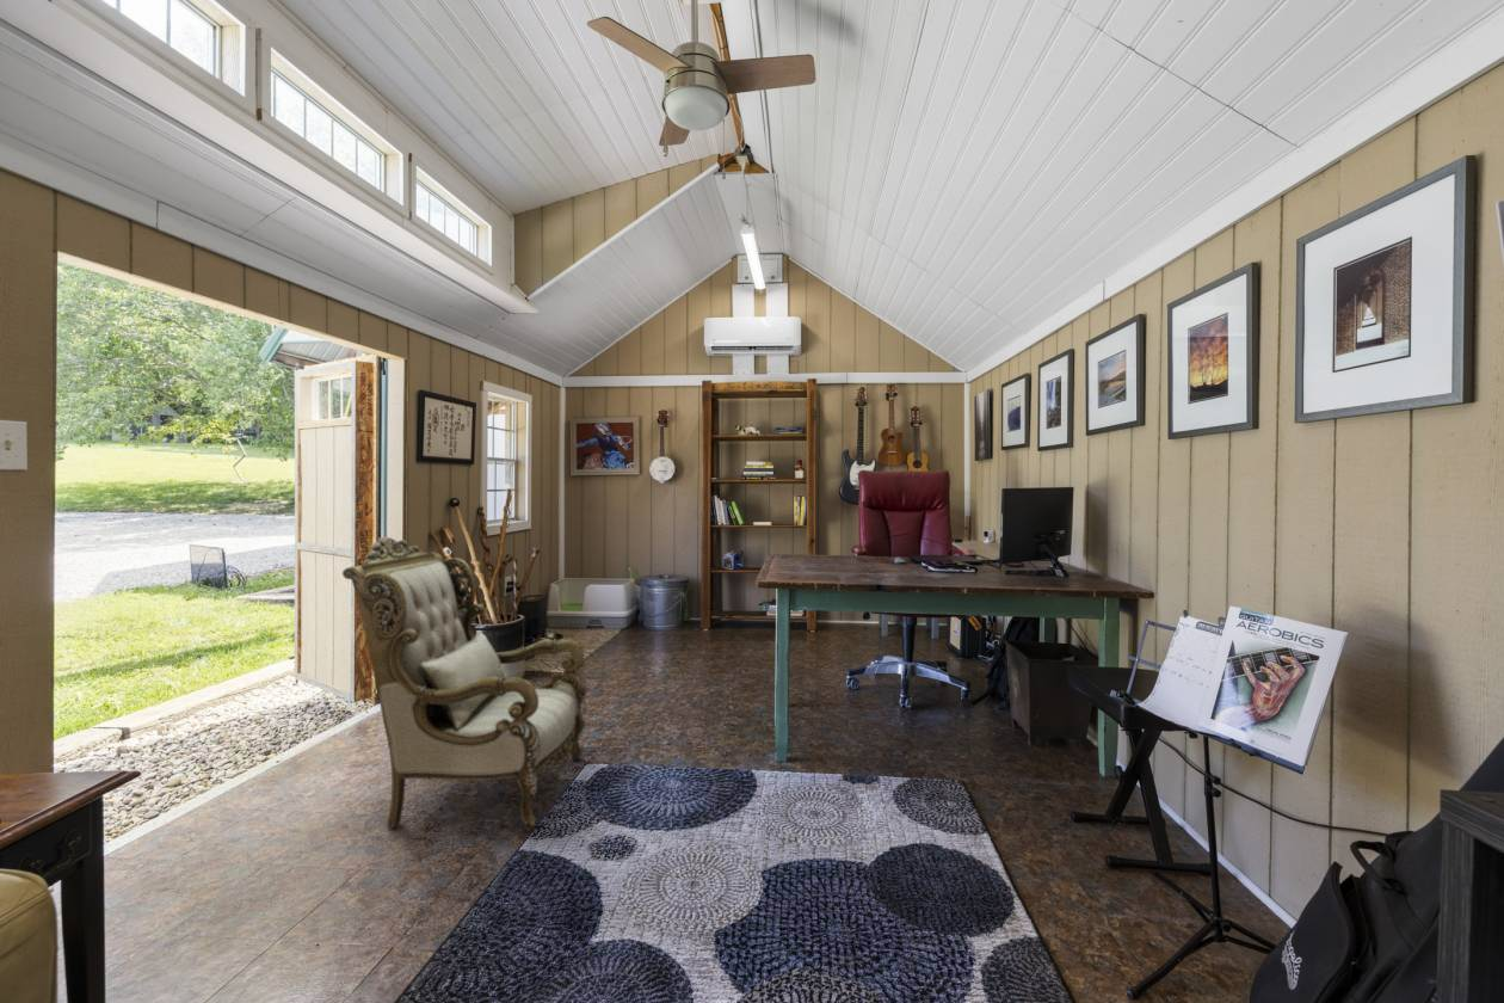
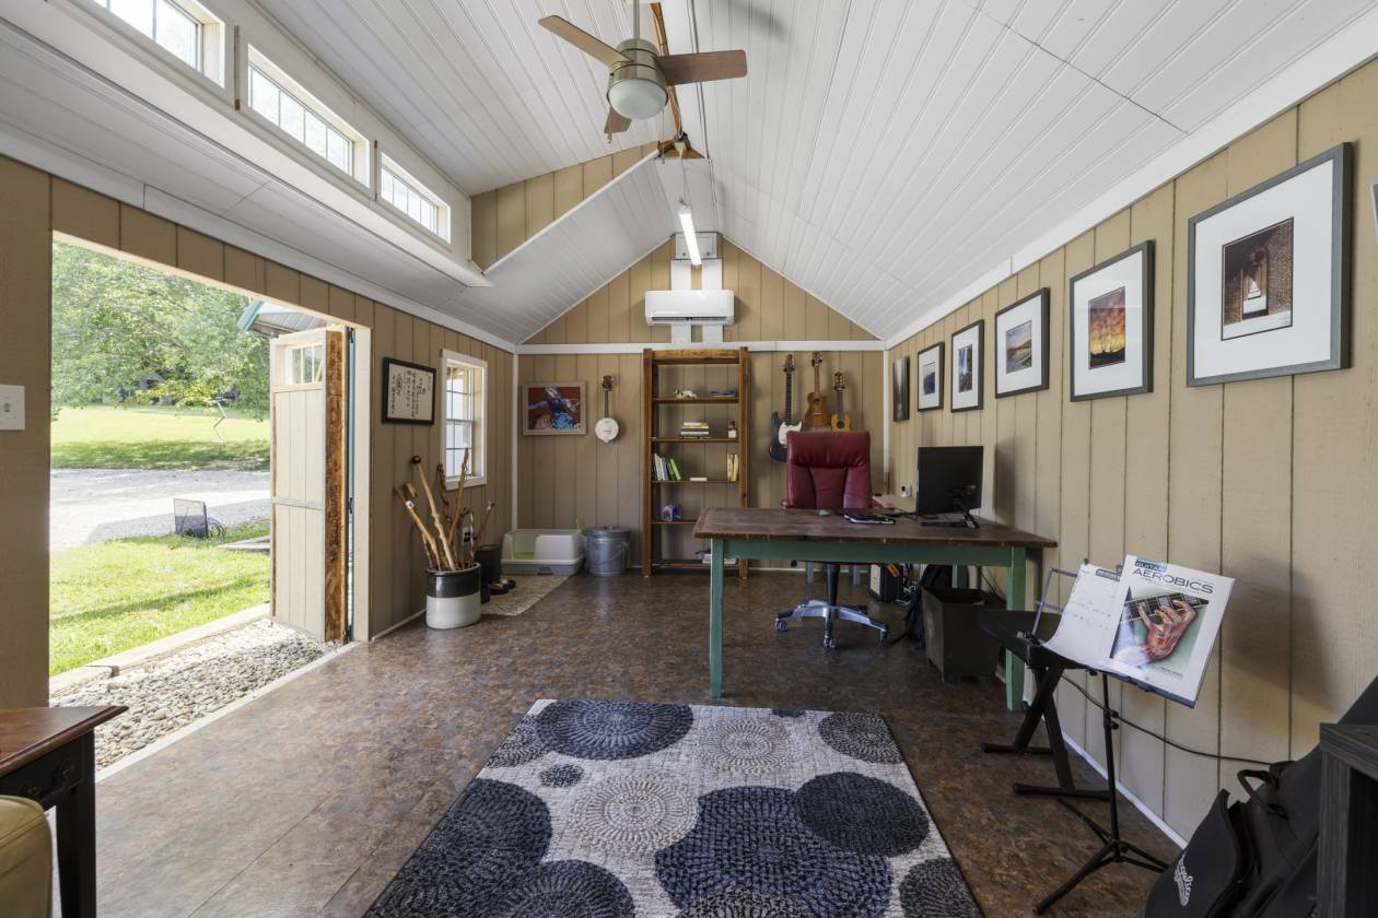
- armchair [341,535,588,832]
